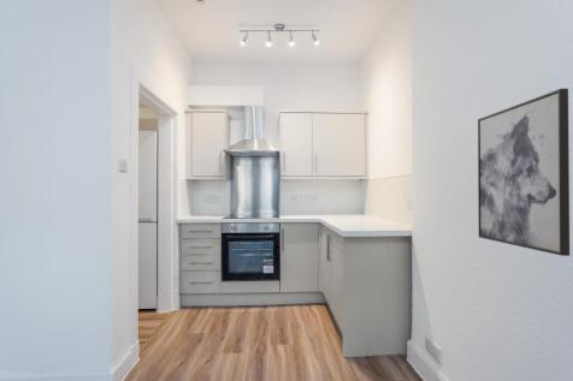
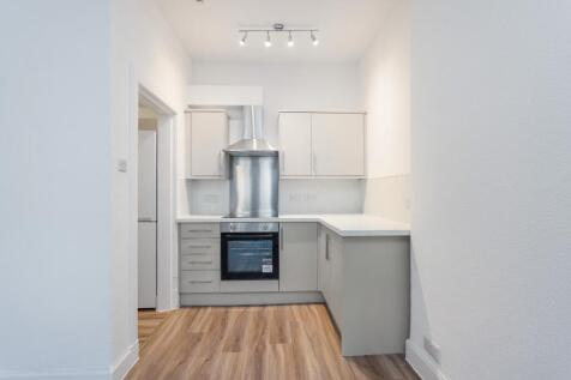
- wall art [477,88,571,257]
